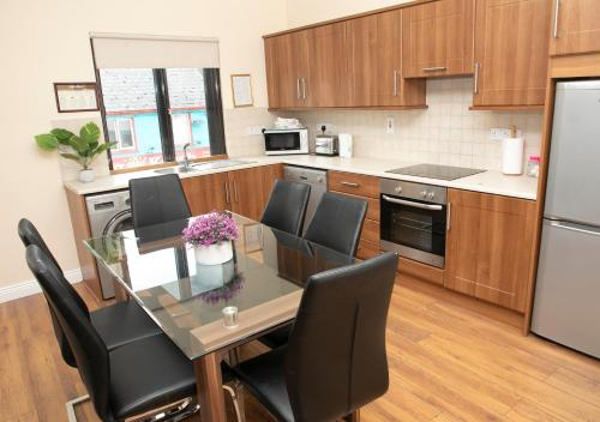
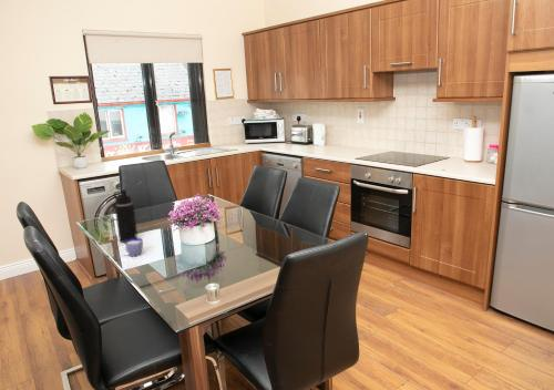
+ water bottle [112,188,138,244]
+ cup [119,237,144,257]
